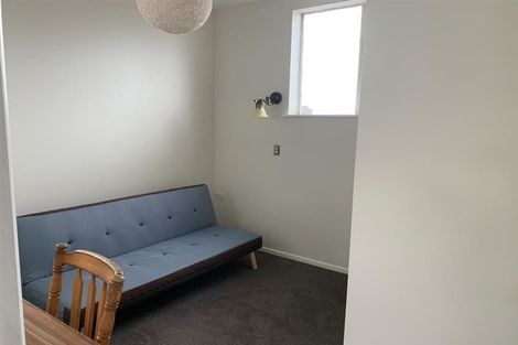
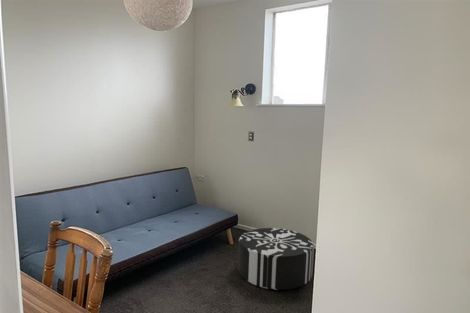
+ pouf [237,227,315,291]
